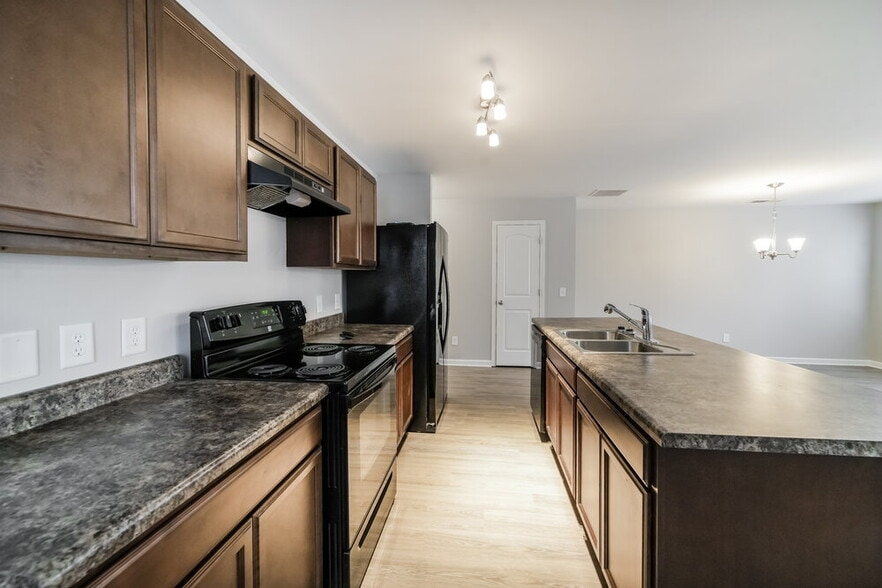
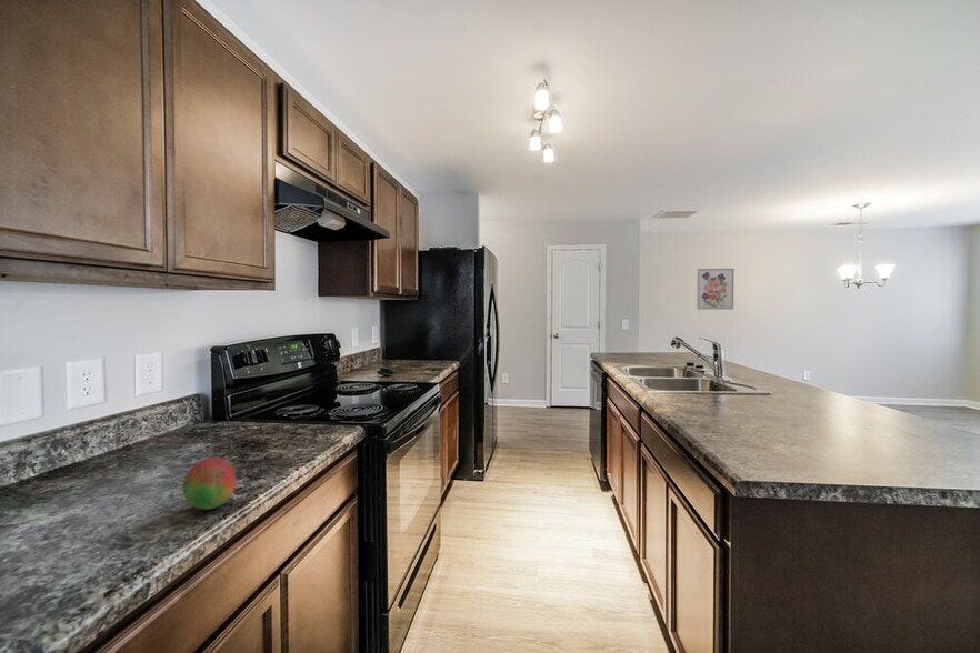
+ fruit [181,456,237,511]
+ wall art [696,268,736,311]
